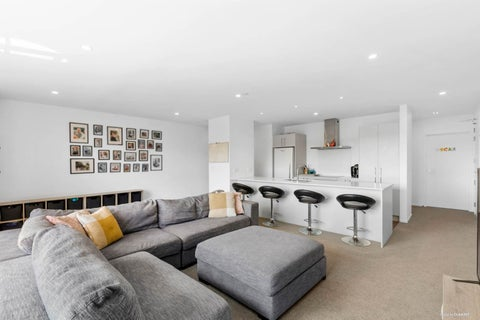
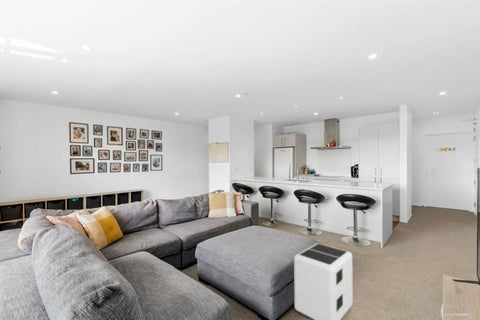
+ air purifier [293,242,354,320]
